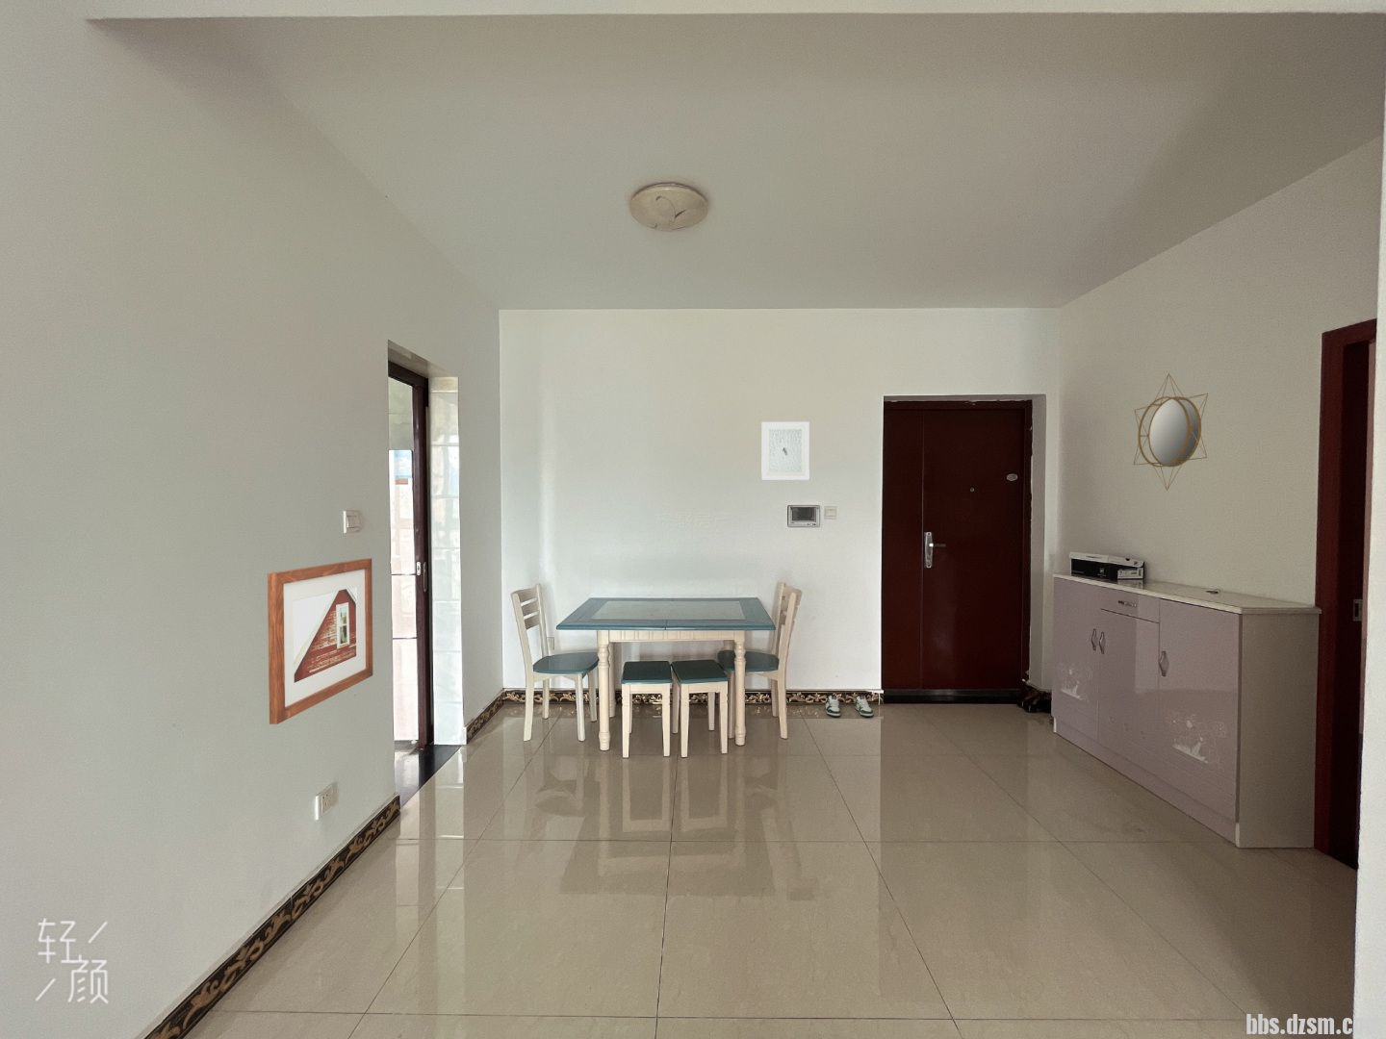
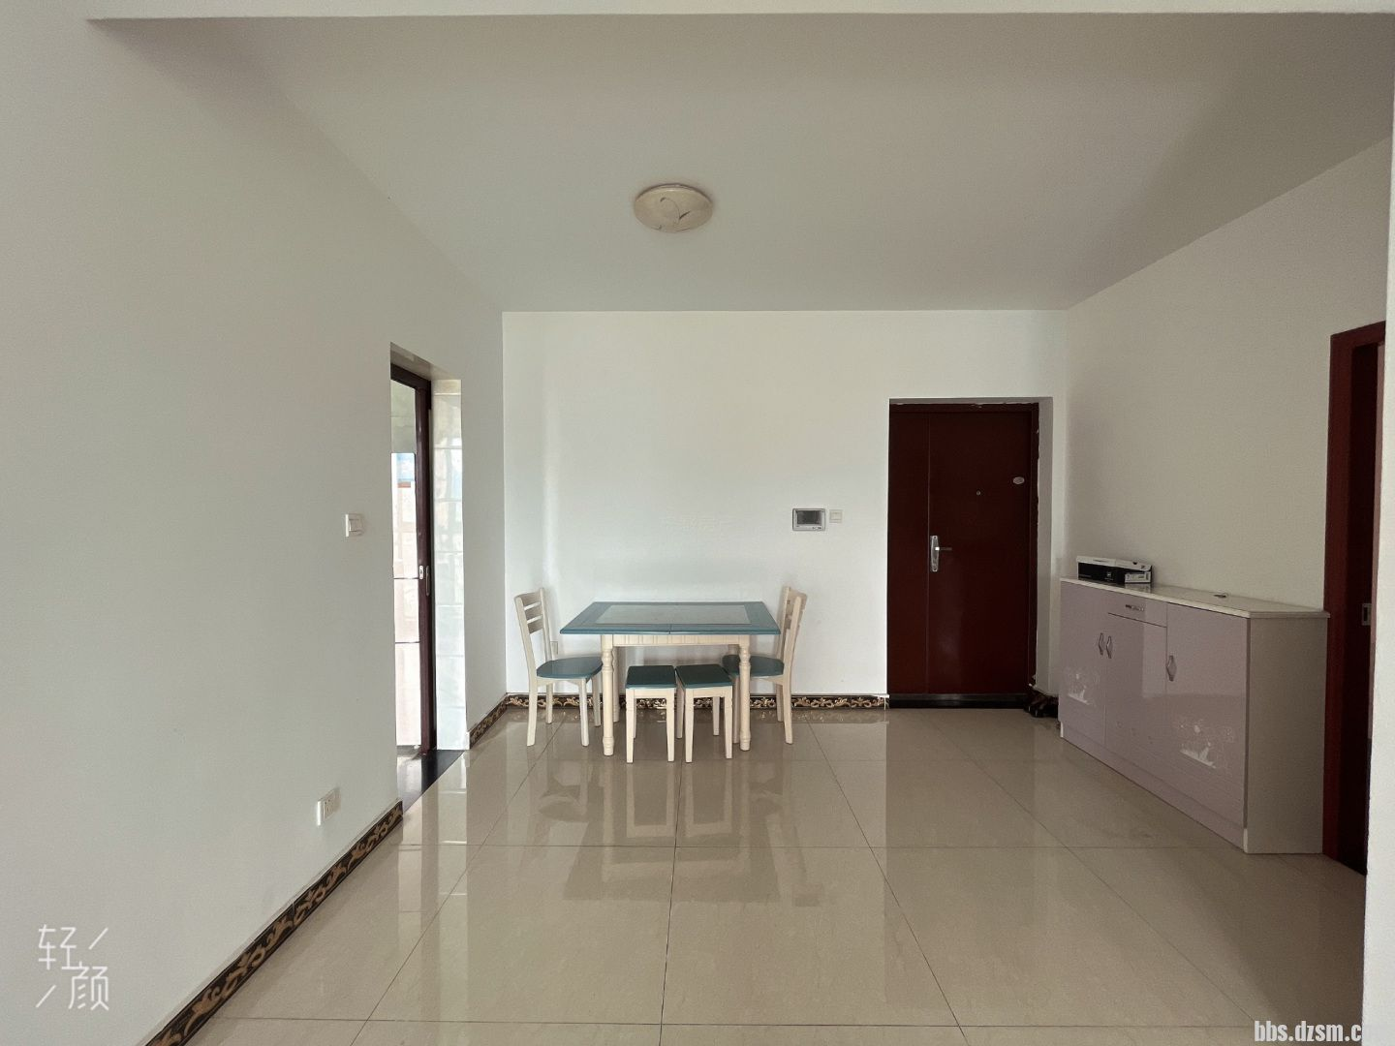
- wall art [761,421,811,481]
- picture frame [266,558,374,726]
- shoe [824,694,875,718]
- home mirror [1133,372,1209,491]
